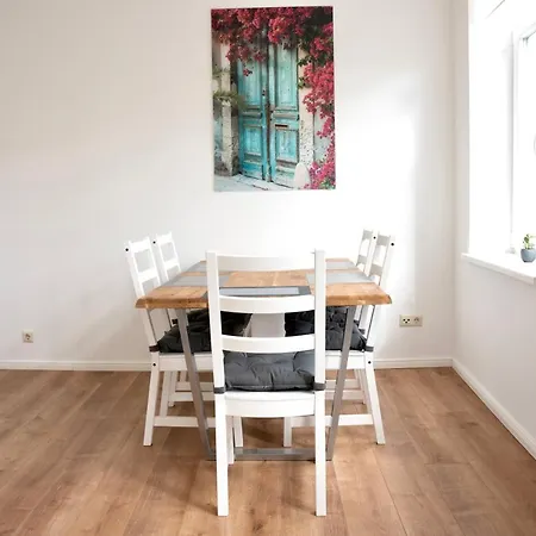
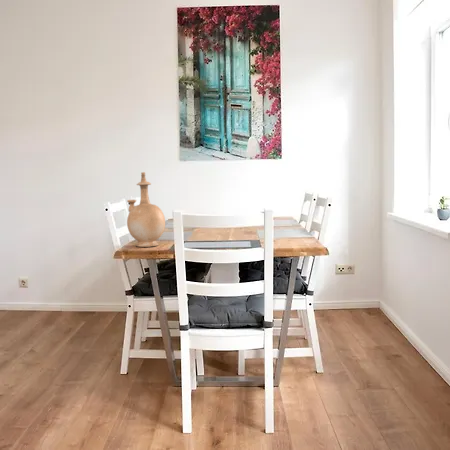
+ vase [126,171,166,248]
